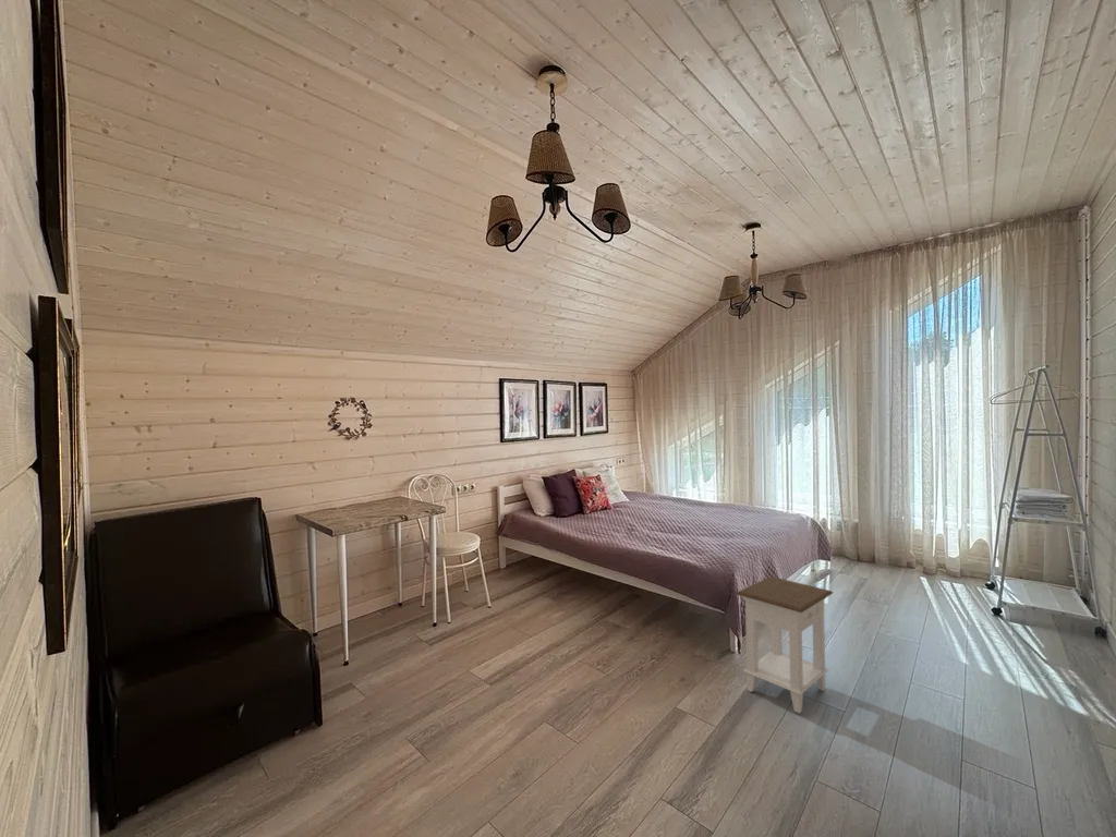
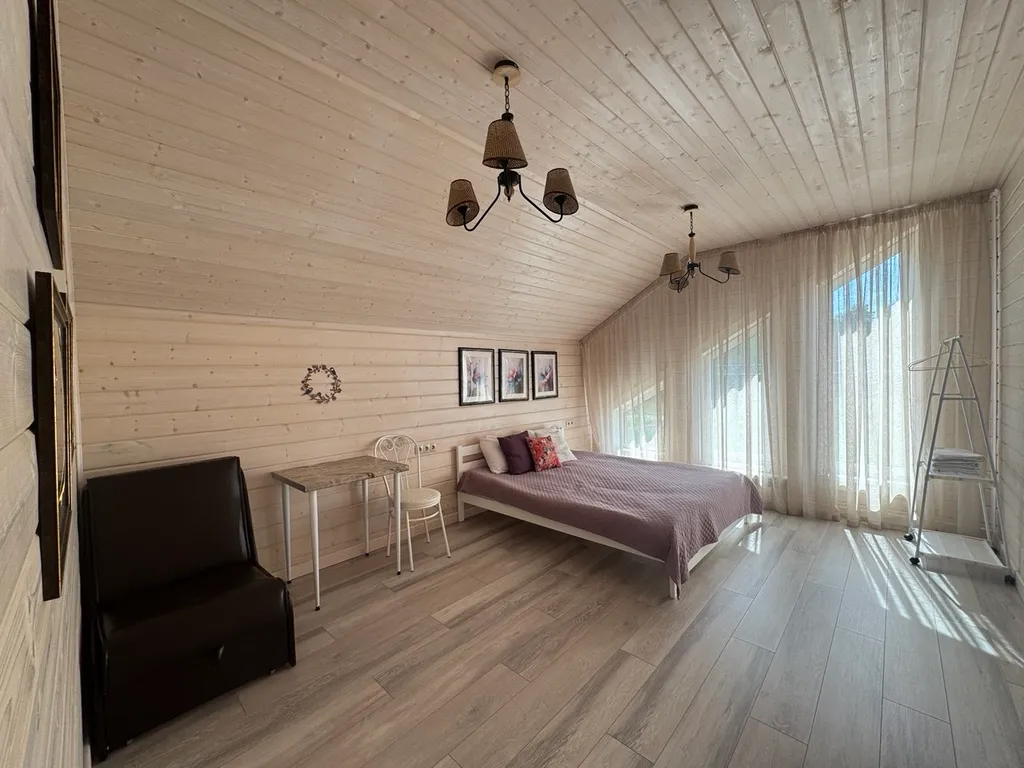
- nightstand [736,575,834,715]
